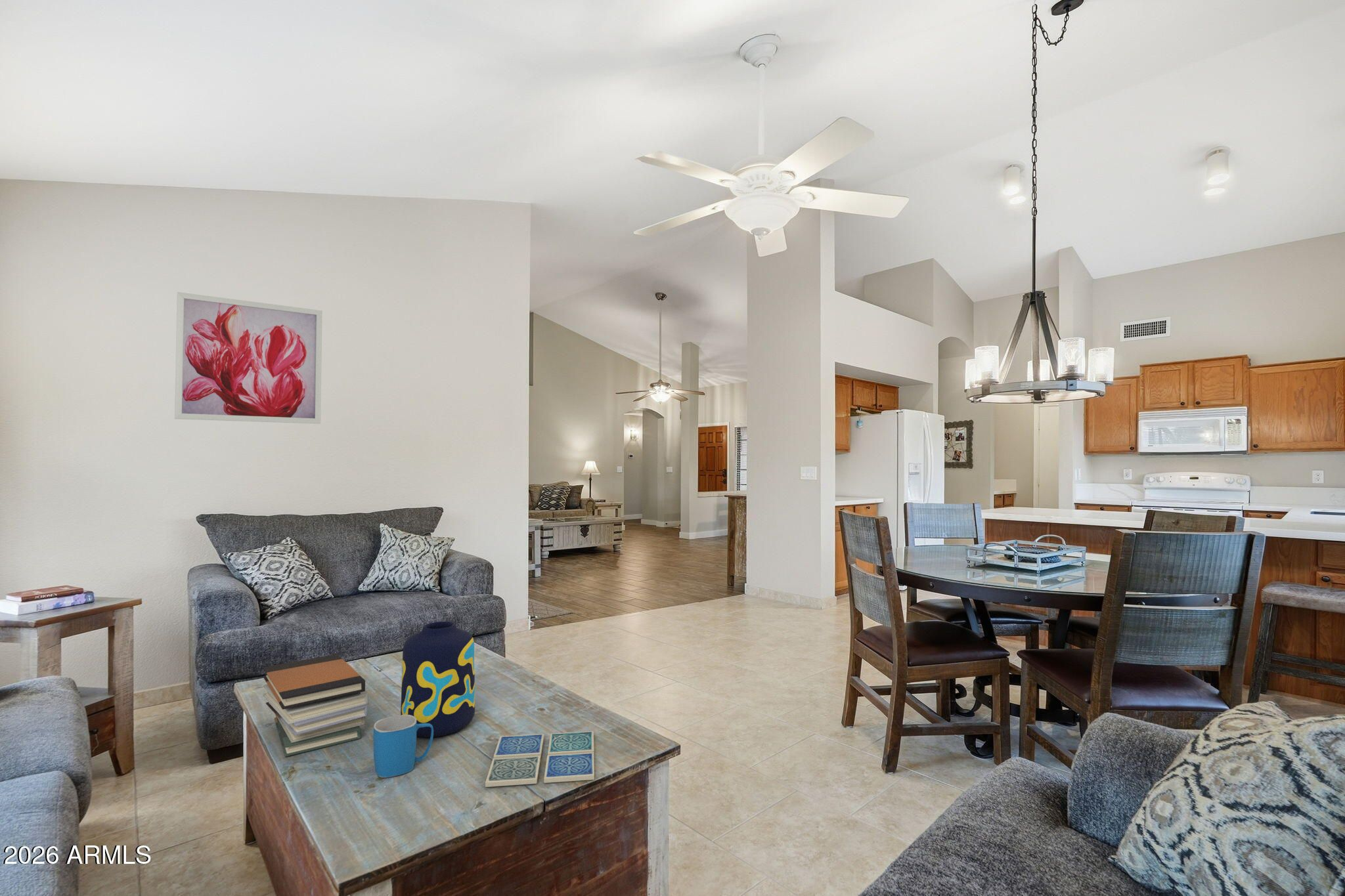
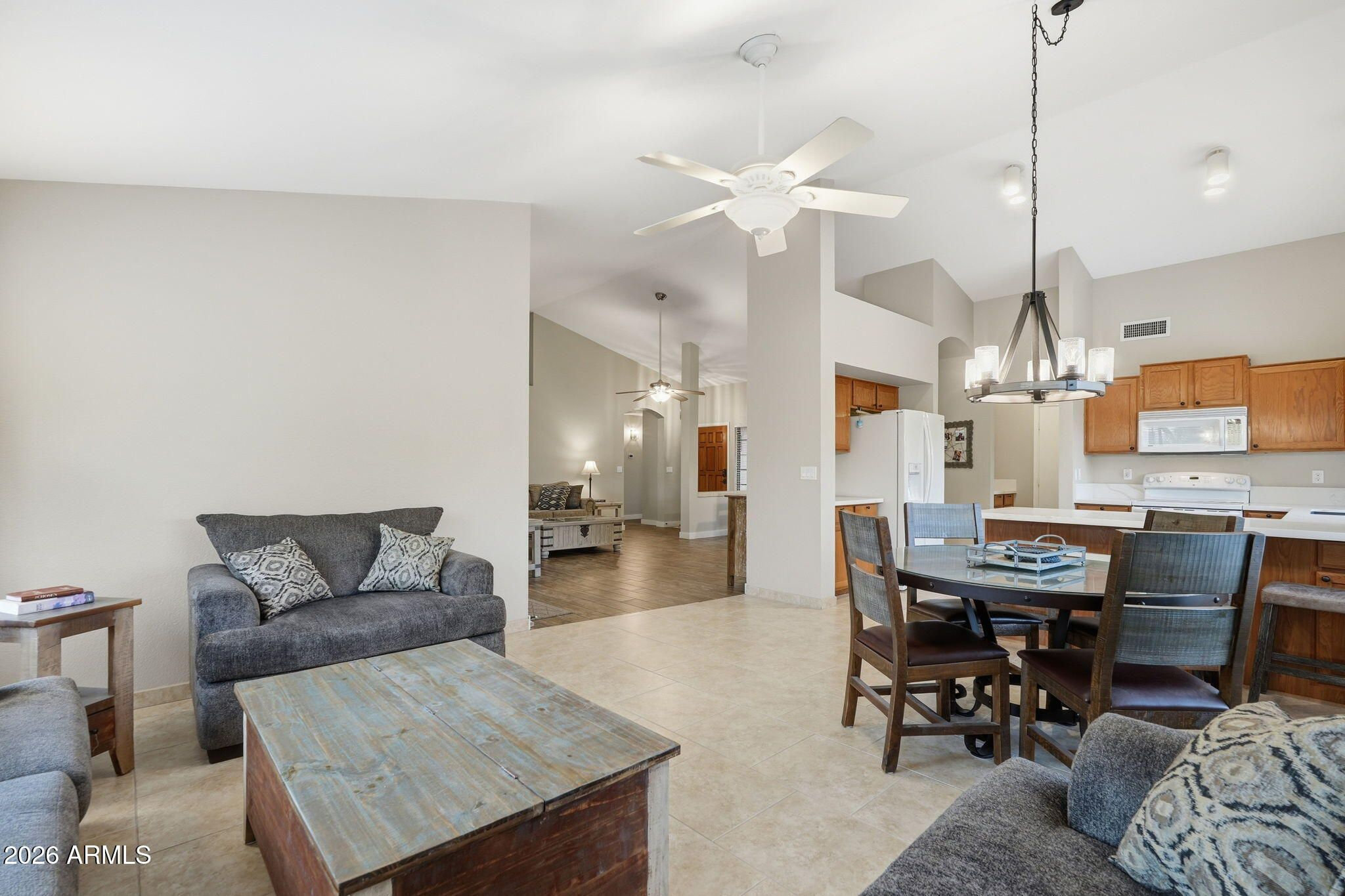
- vase [400,621,475,738]
- drink coaster [485,731,595,788]
- wall art [174,291,323,424]
- book stack [263,653,369,757]
- mug [373,715,433,779]
